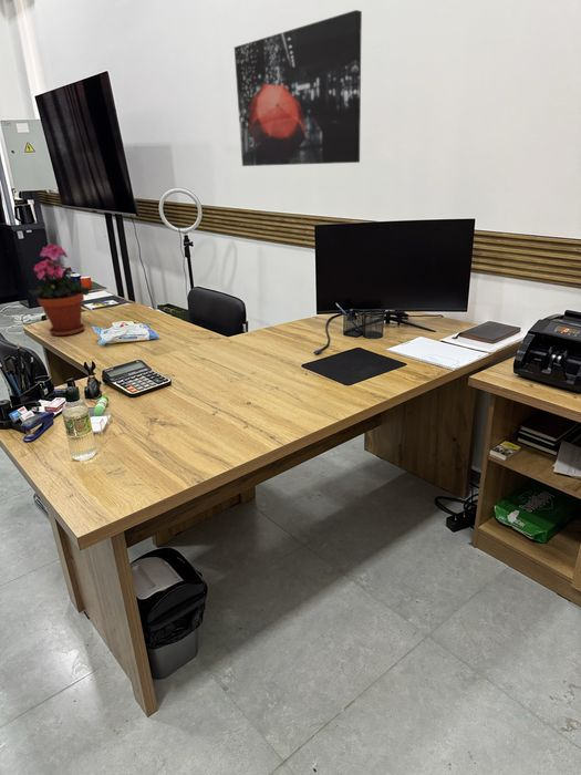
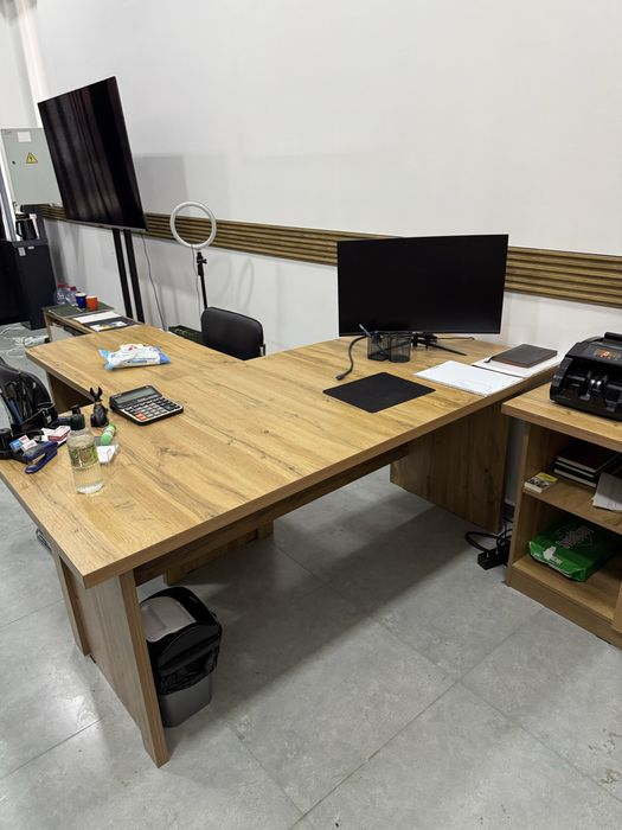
- wall art [234,9,363,167]
- potted plant [28,242,91,338]
